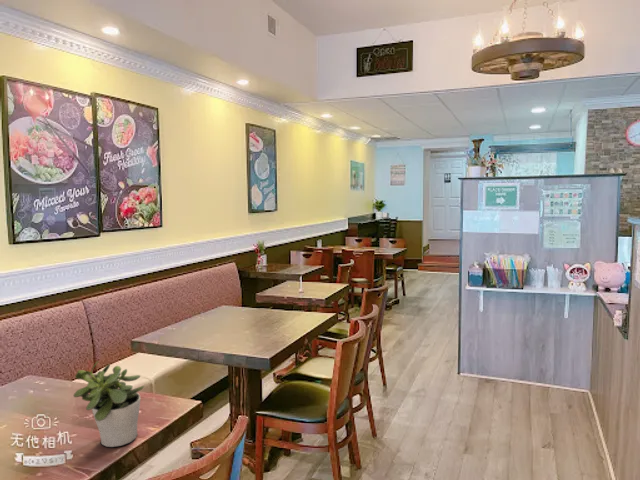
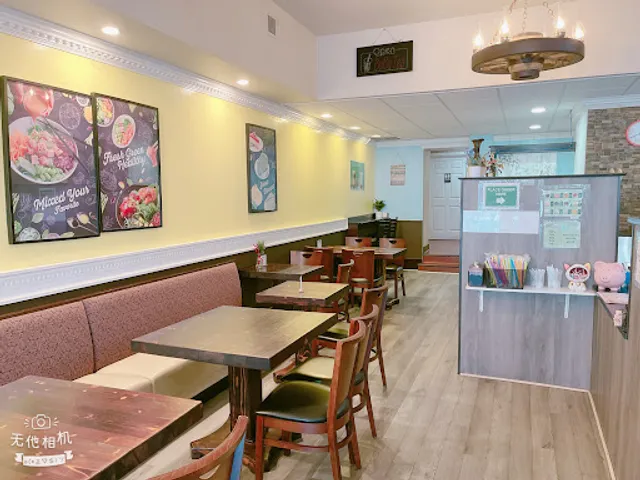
- potted plant [73,360,145,448]
